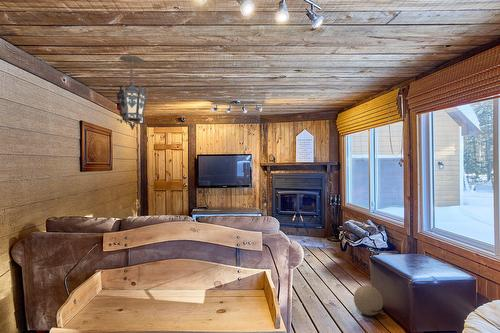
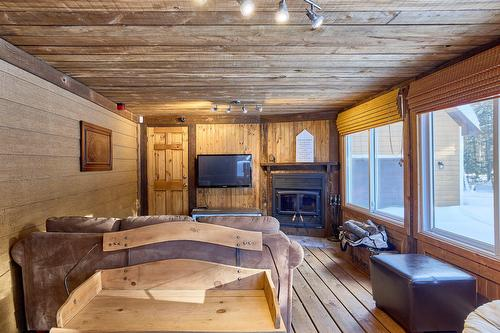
- hanging lantern [114,55,149,131]
- ball [353,284,384,316]
